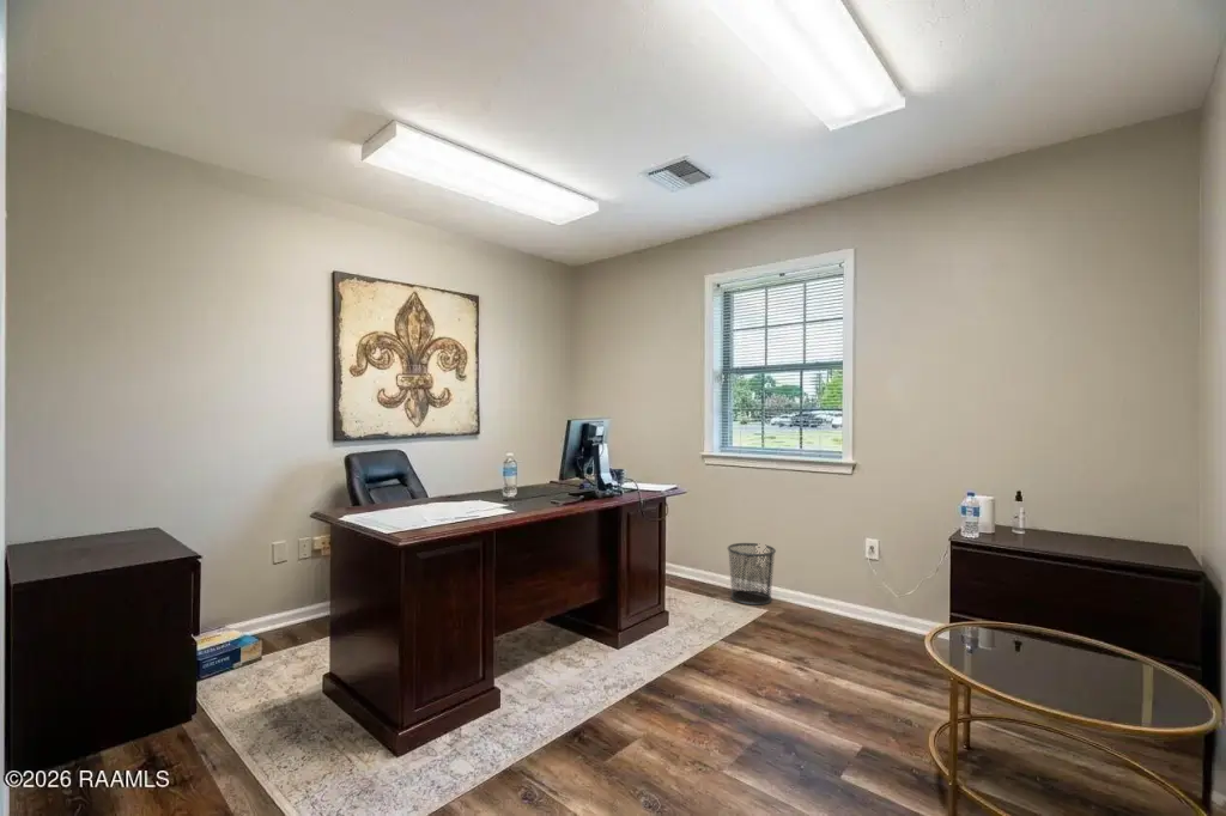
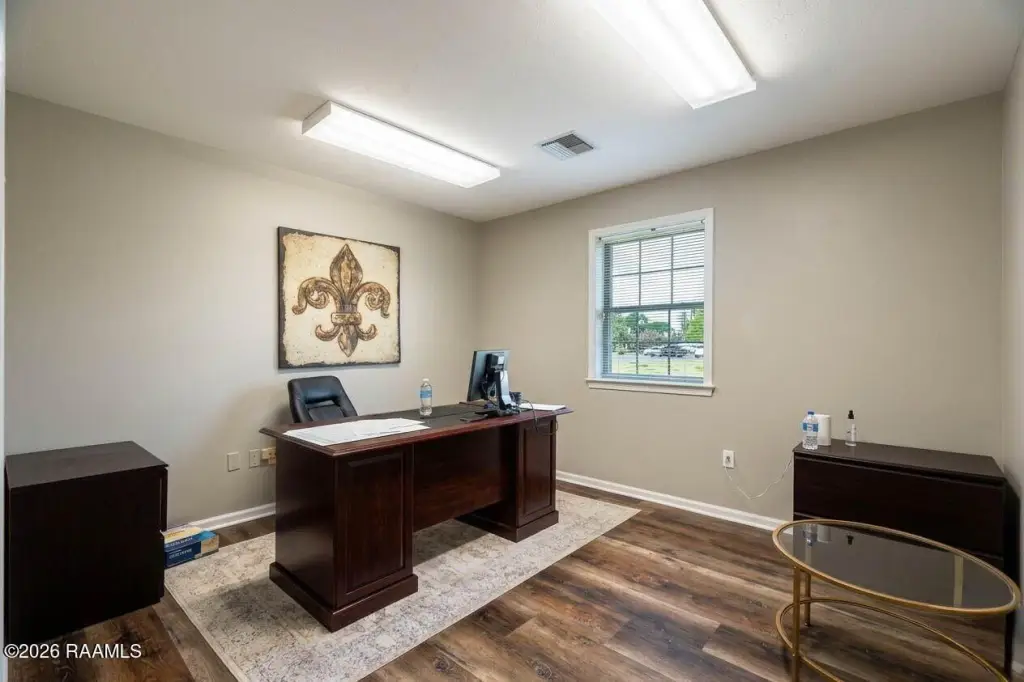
- waste bin [727,542,777,607]
